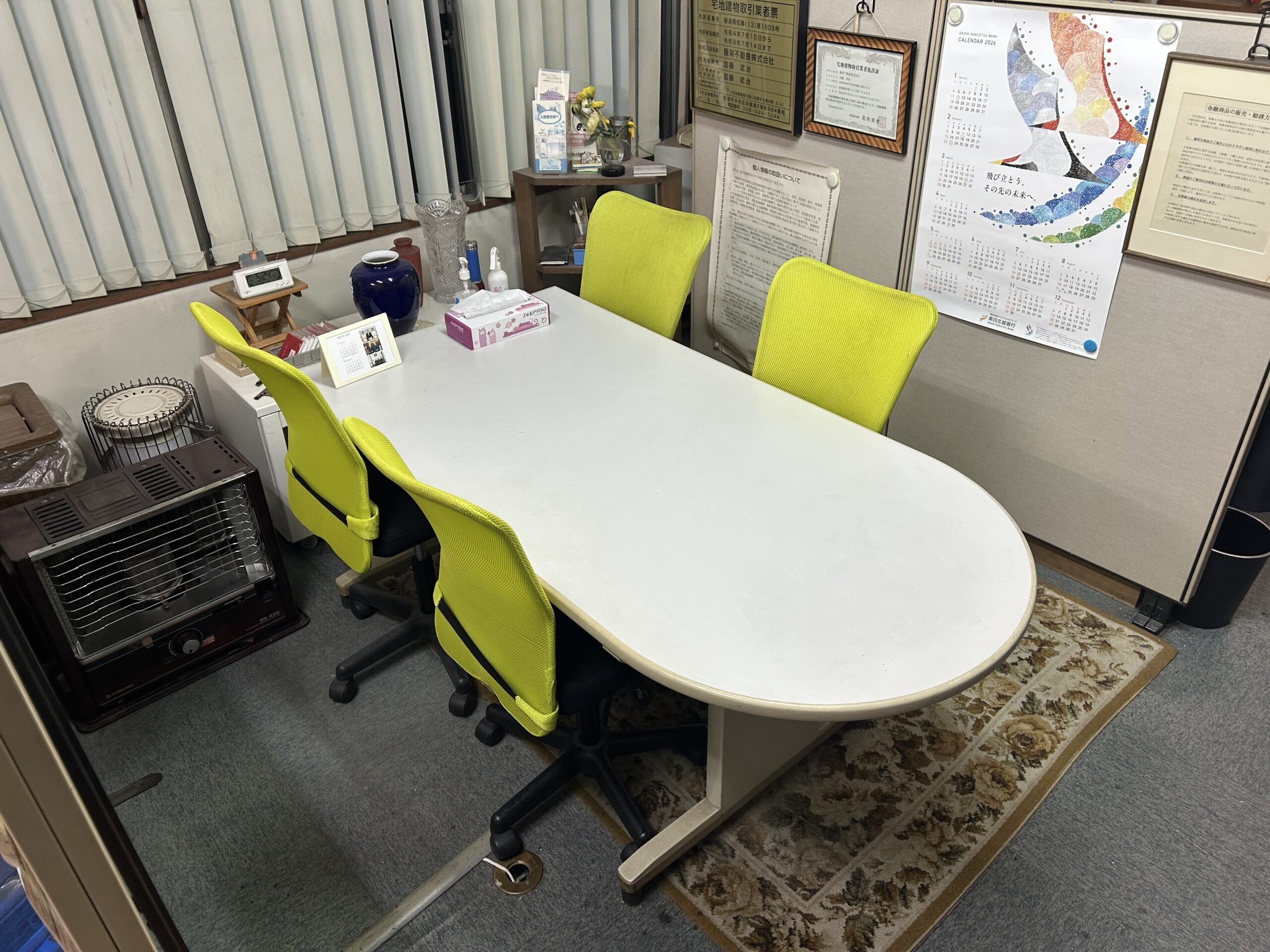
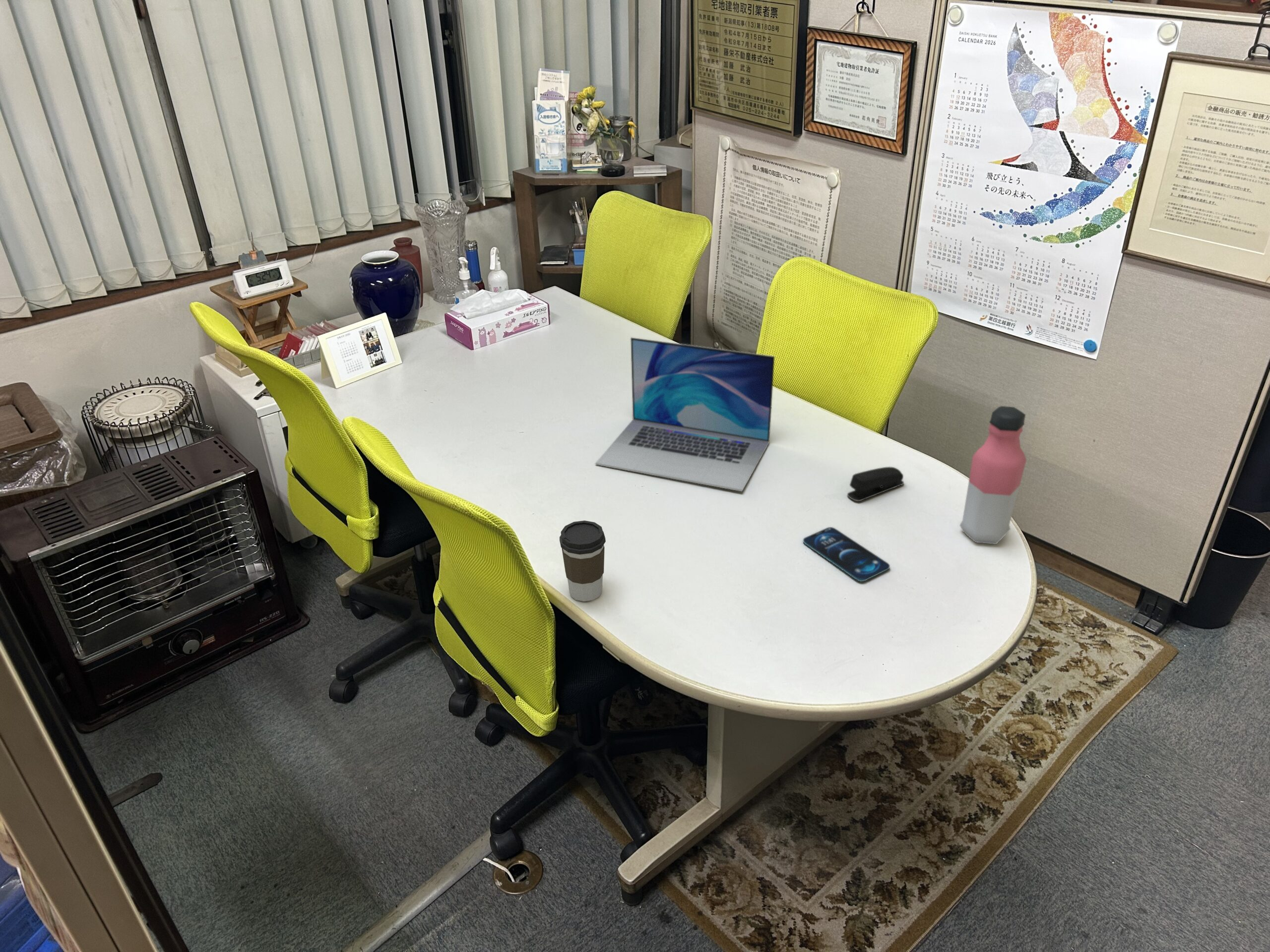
+ laptop [595,337,775,492]
+ stapler [847,466,904,502]
+ smartphone [803,527,890,582]
+ coffee cup [559,520,606,602]
+ water bottle [959,406,1027,545]
